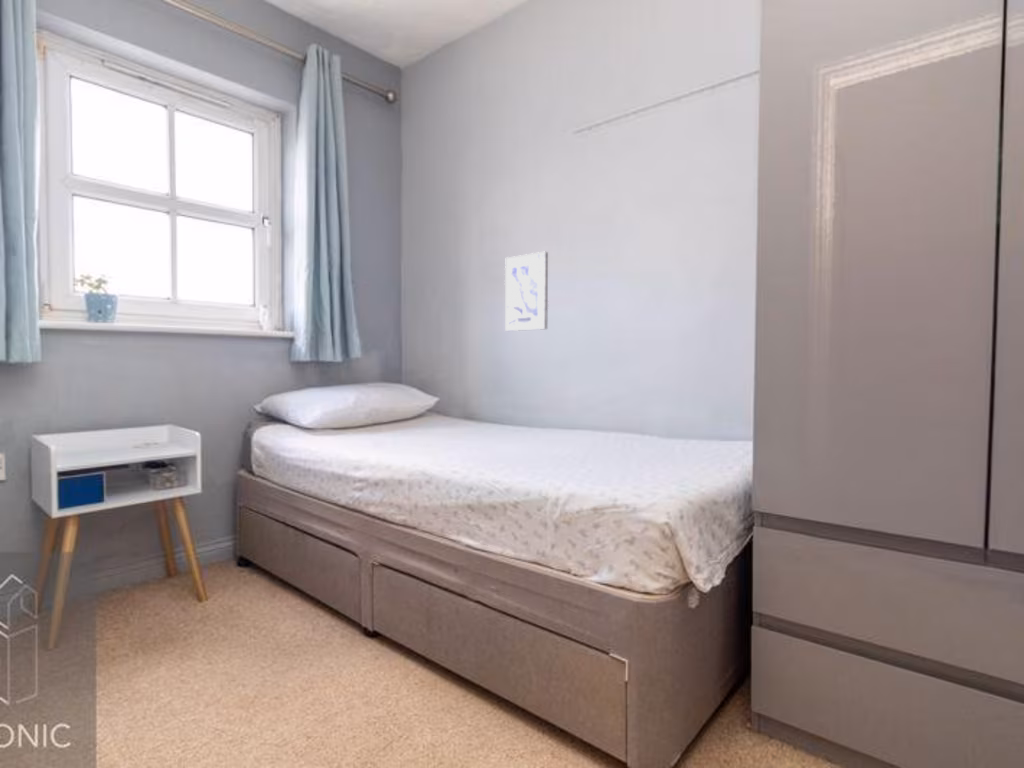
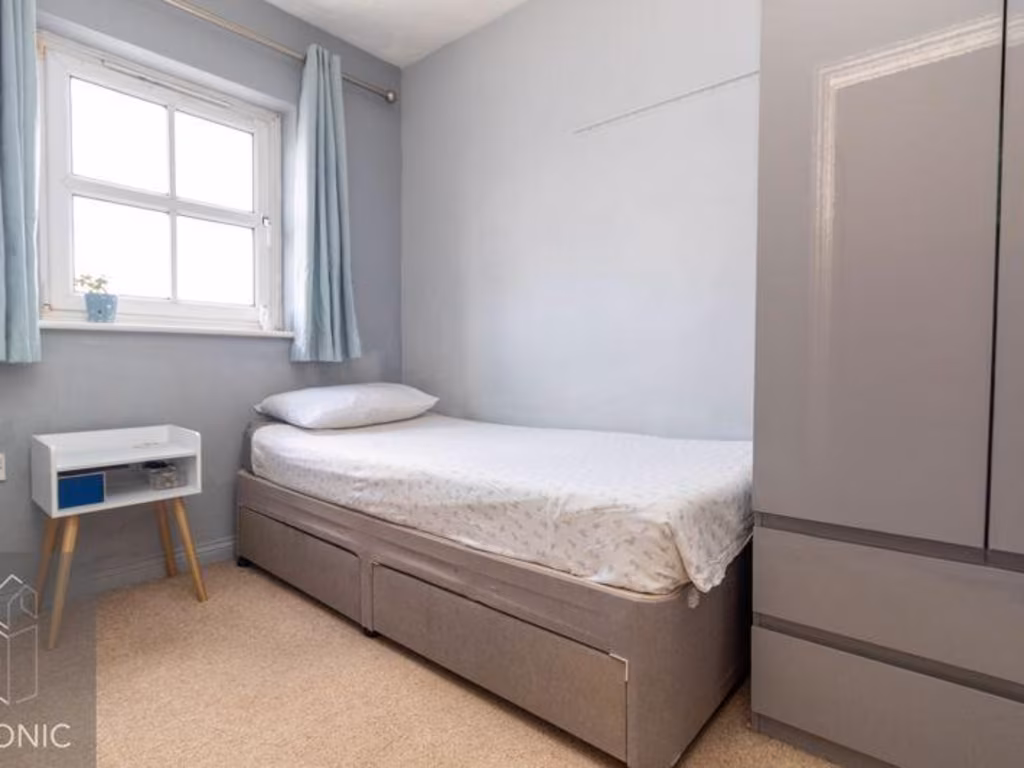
- wall art [504,251,549,332]
